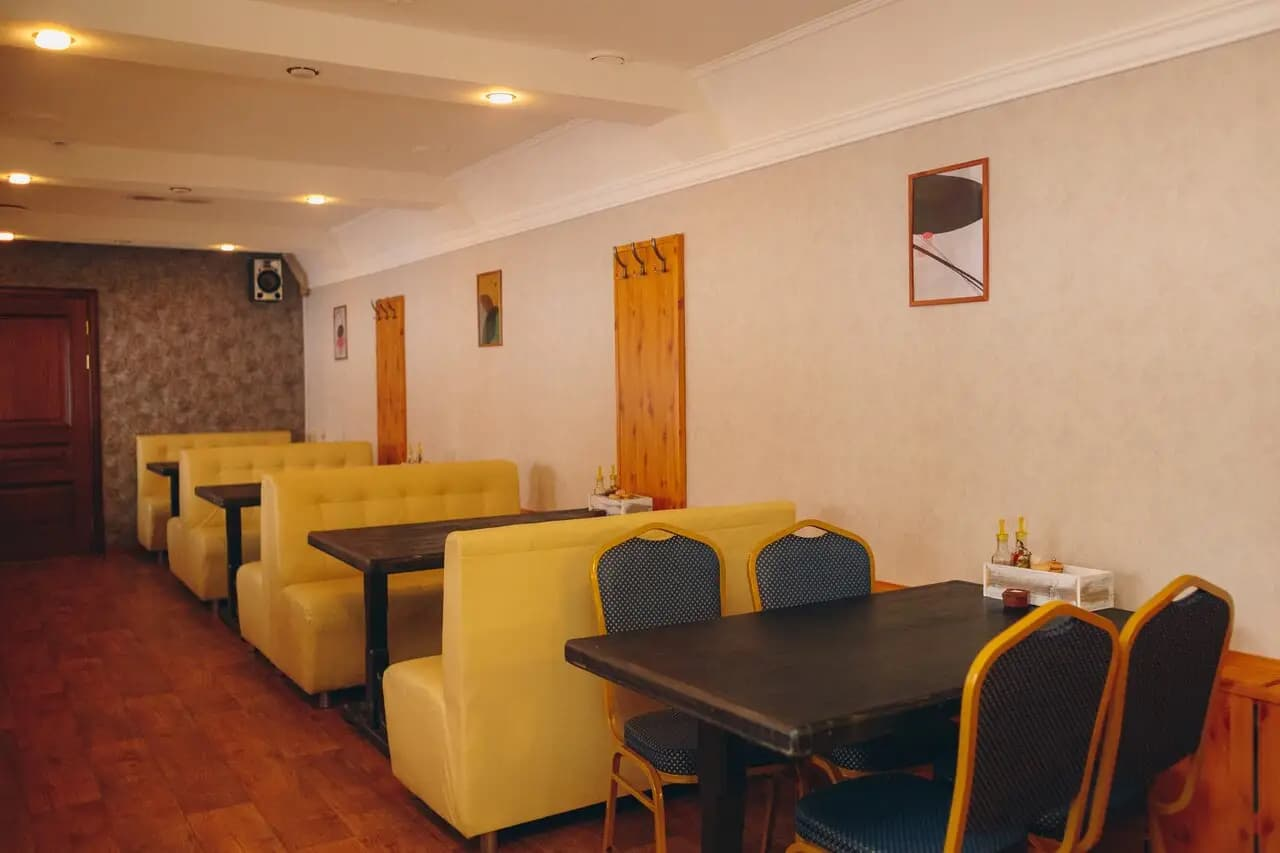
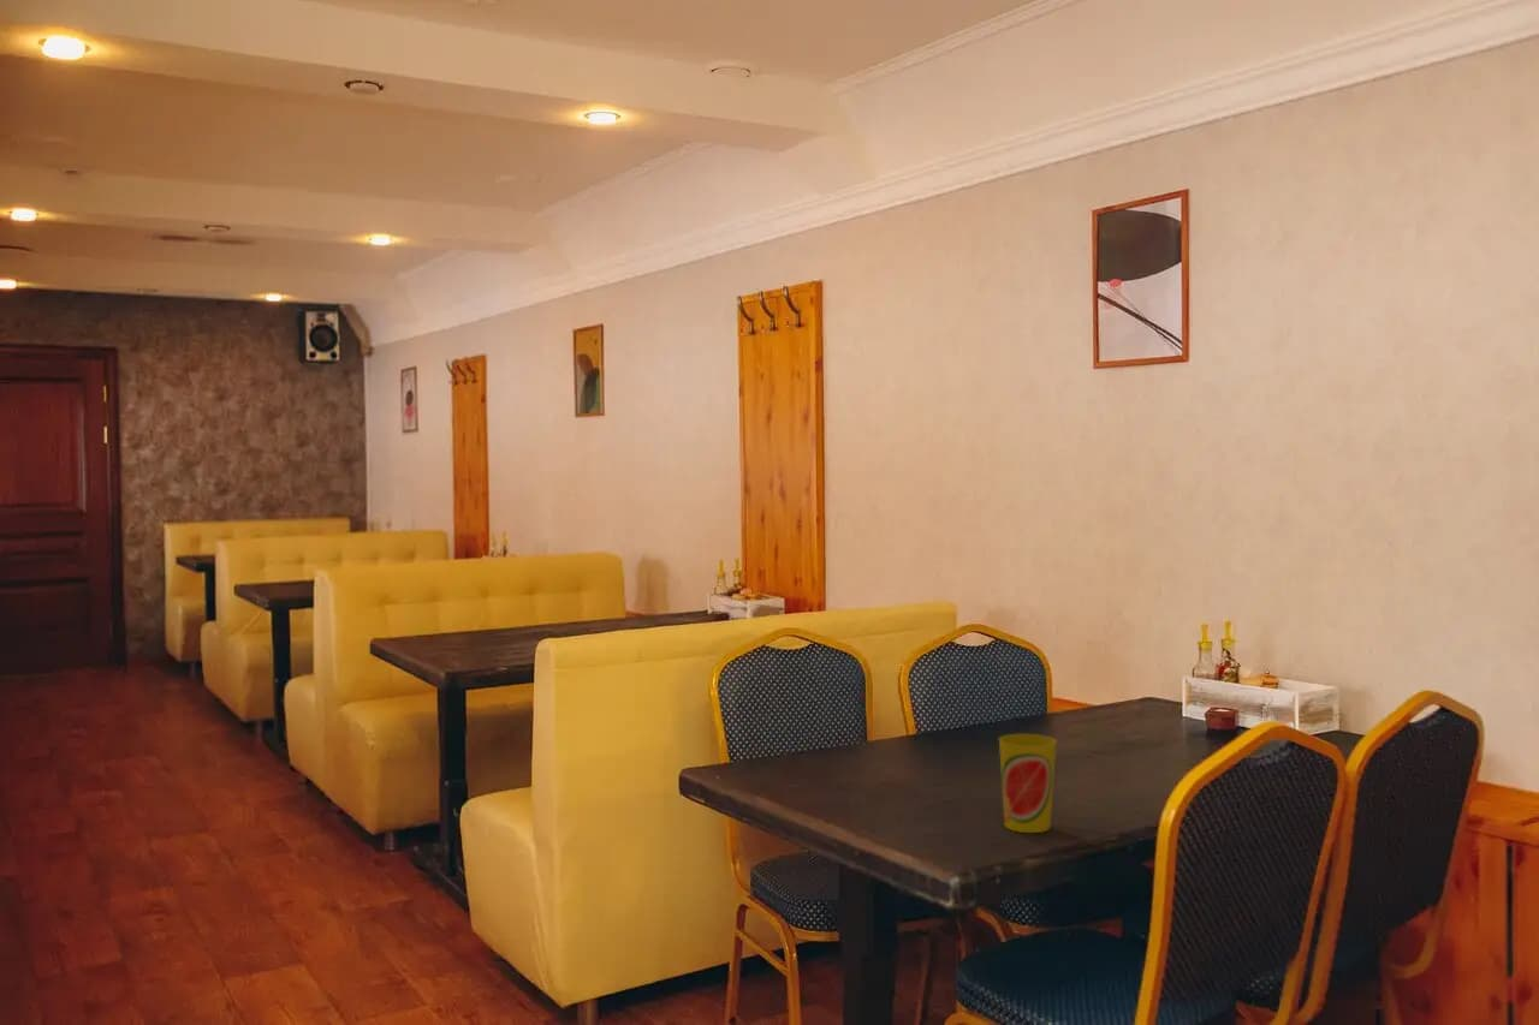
+ cup [998,733,1058,834]
